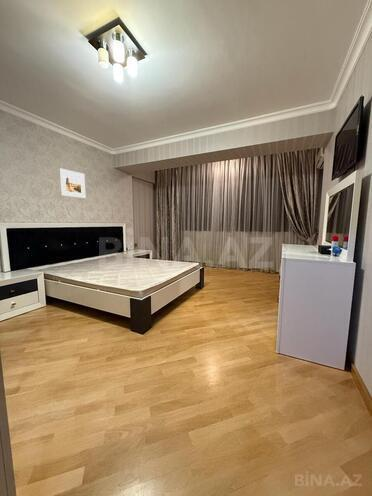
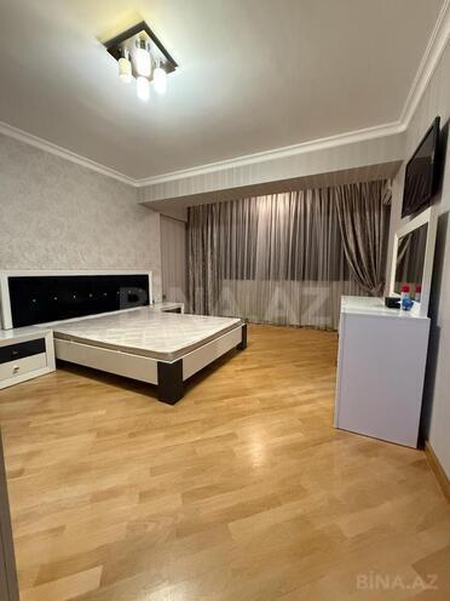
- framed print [59,167,87,199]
